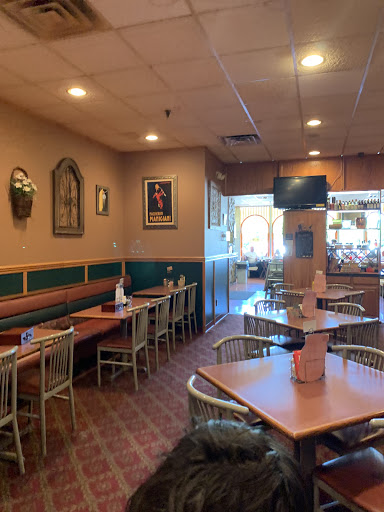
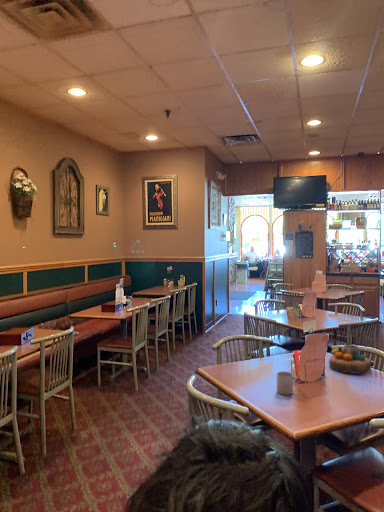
+ mug [276,371,294,396]
+ decorative bowl [328,342,372,375]
